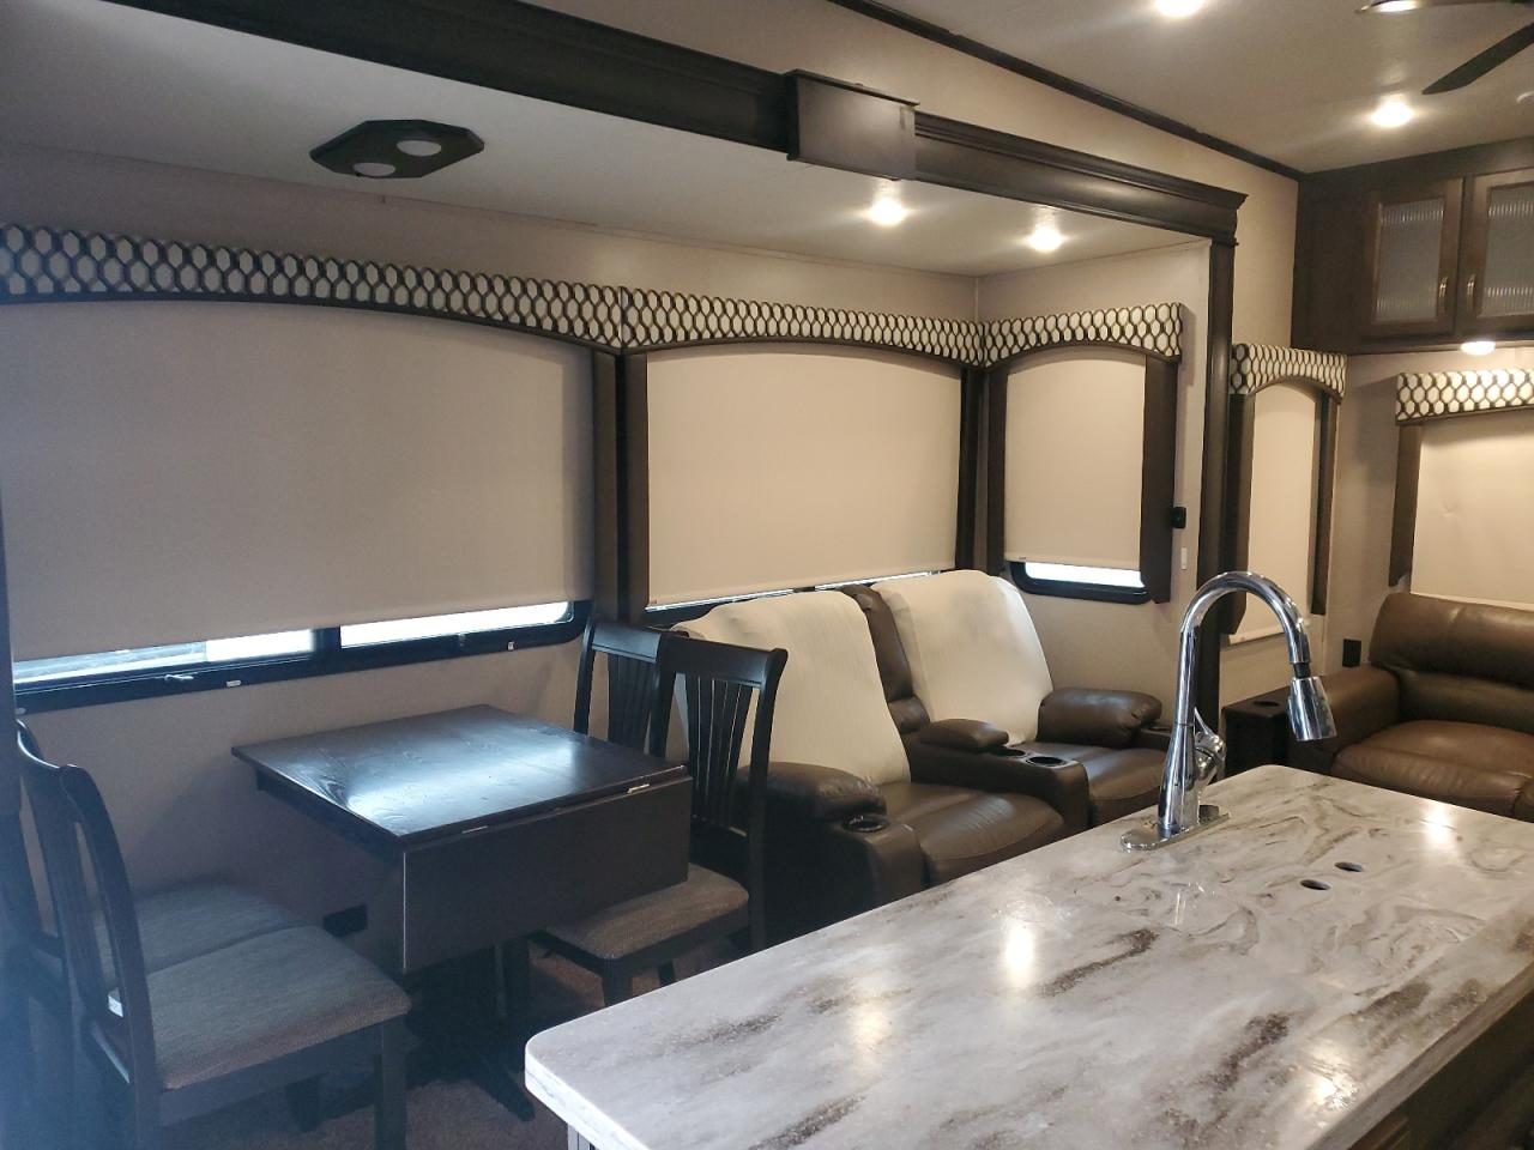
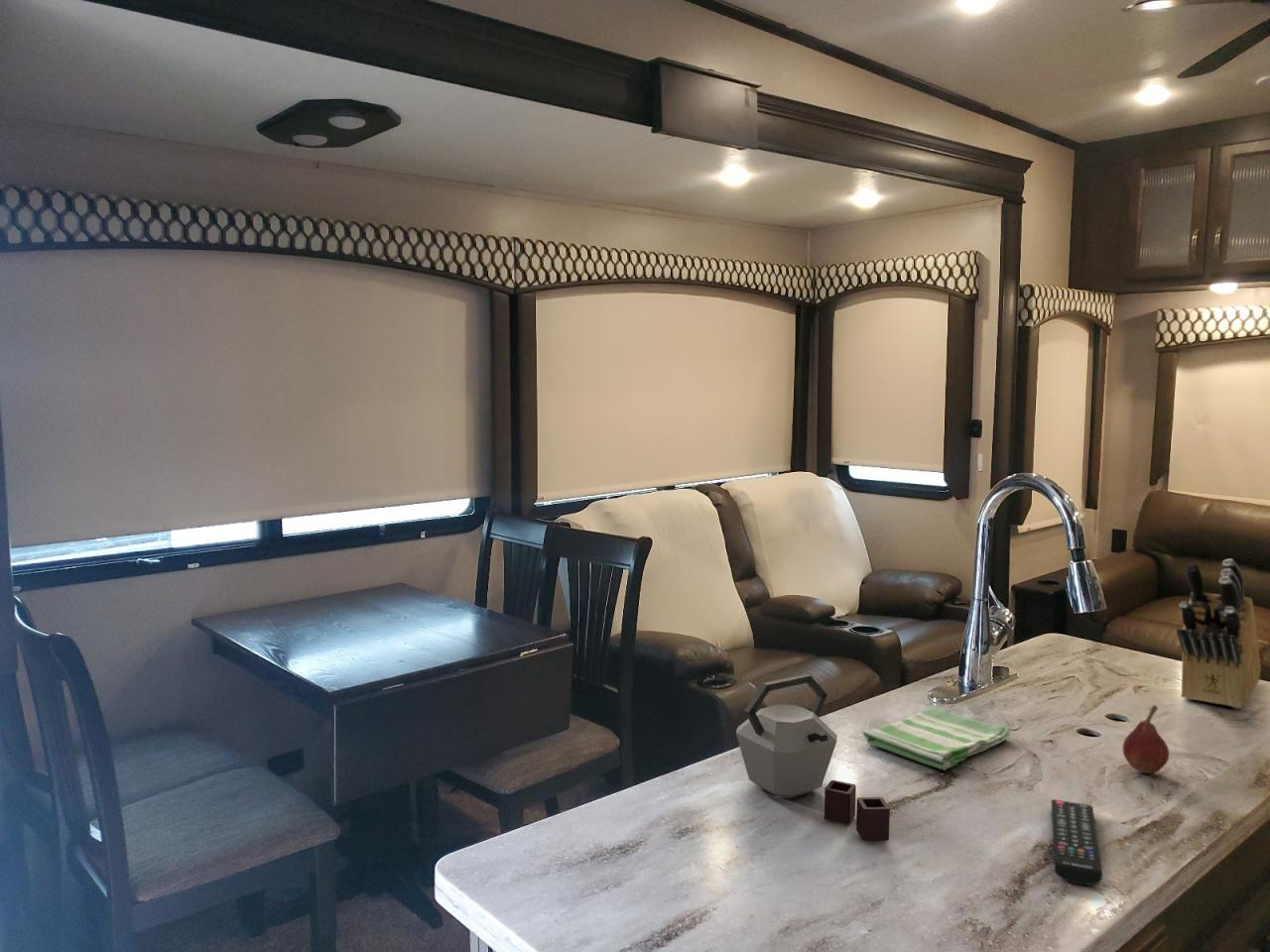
+ fruit [1122,704,1170,774]
+ remote control [1050,798,1103,887]
+ dish towel [861,707,1012,772]
+ kettle [735,673,891,842]
+ knife block [1176,557,1262,709]
